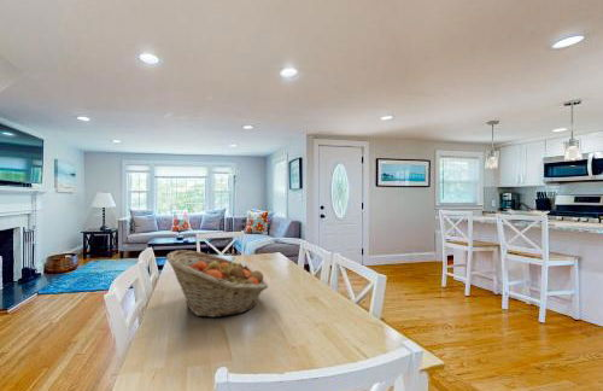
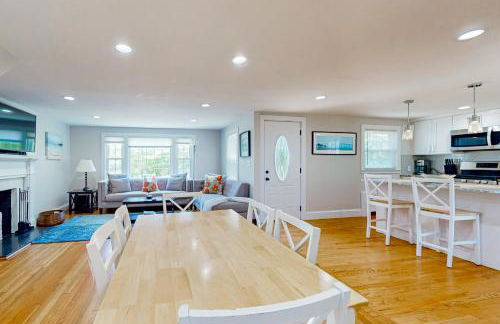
- fruit basket [165,249,269,319]
